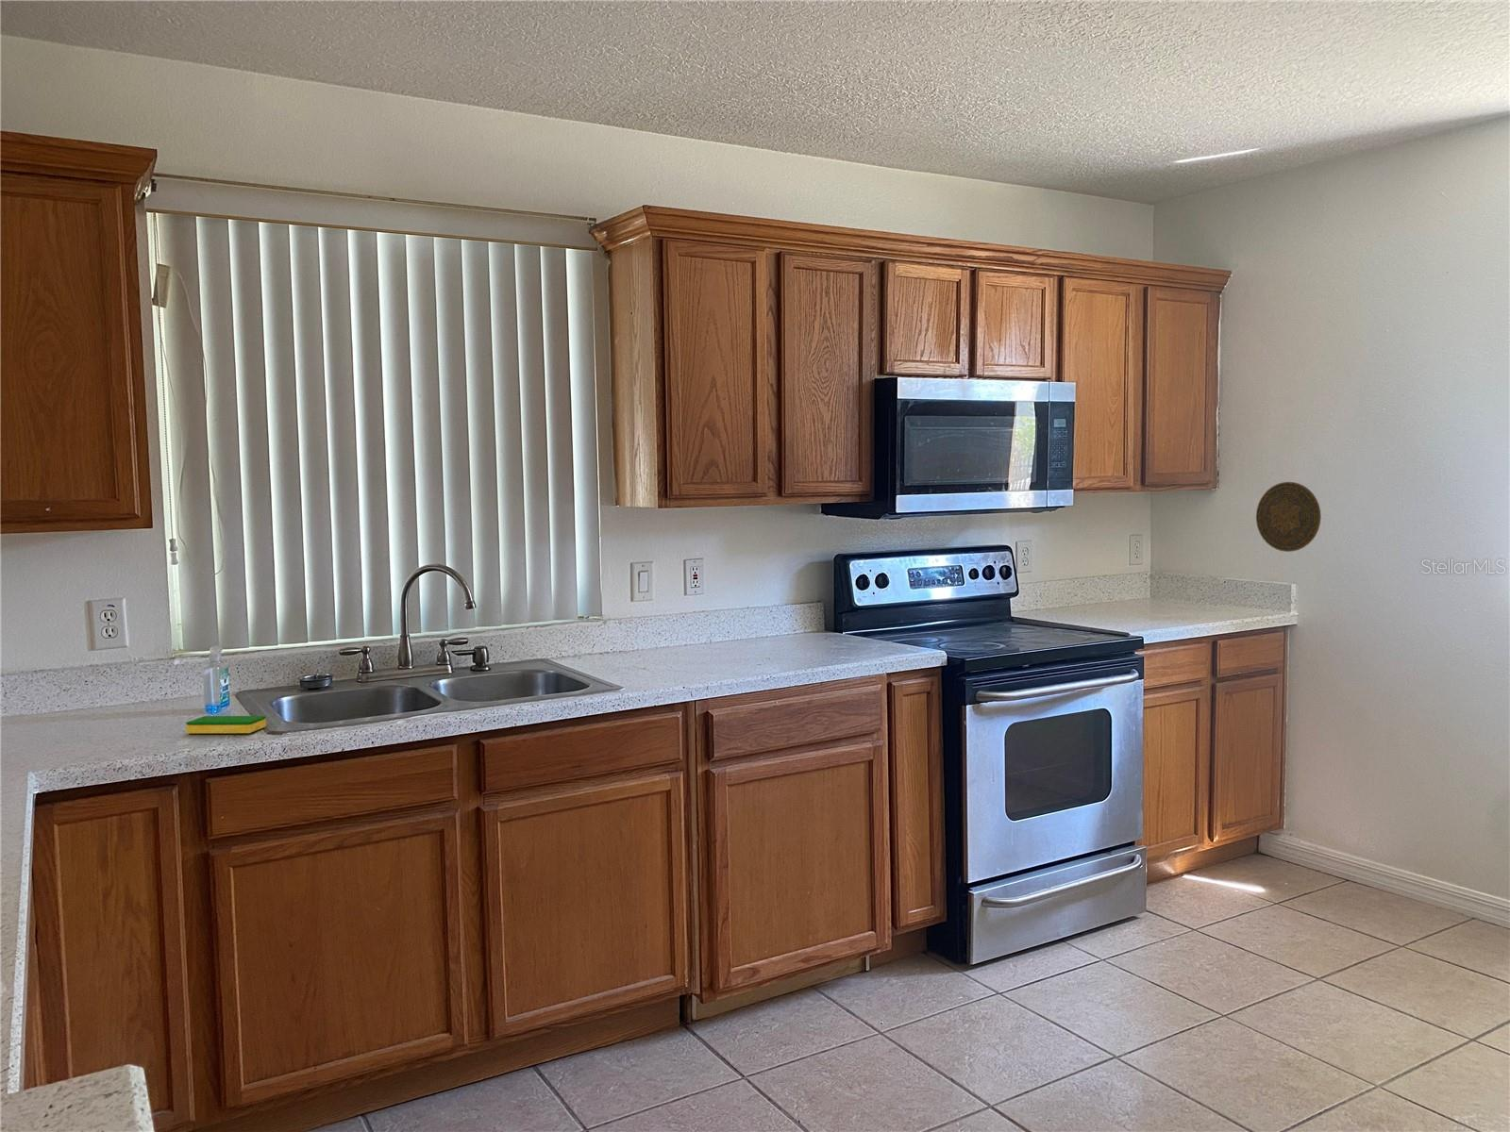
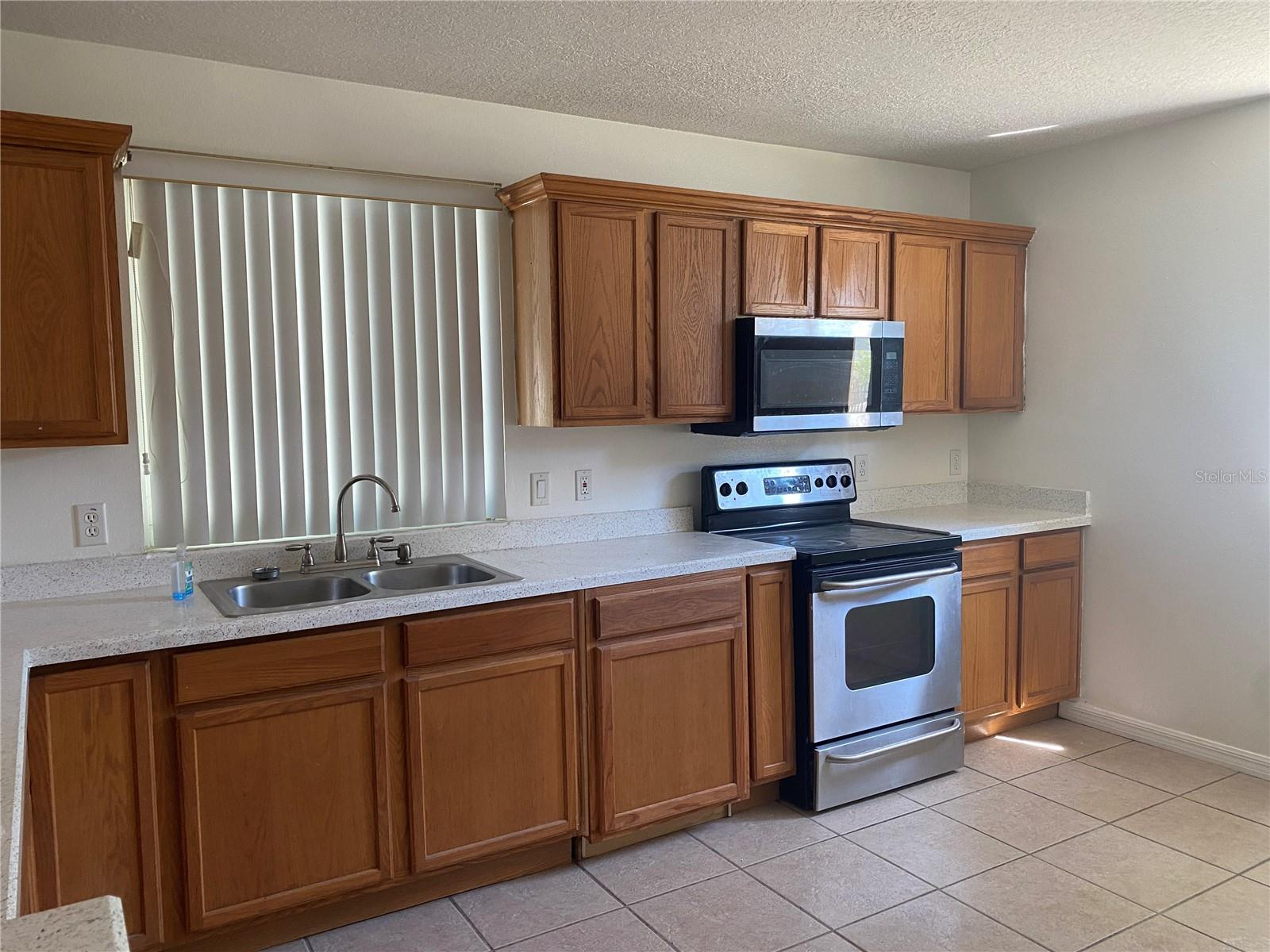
- decorative plate [1256,482,1322,553]
- dish sponge [185,715,268,735]
